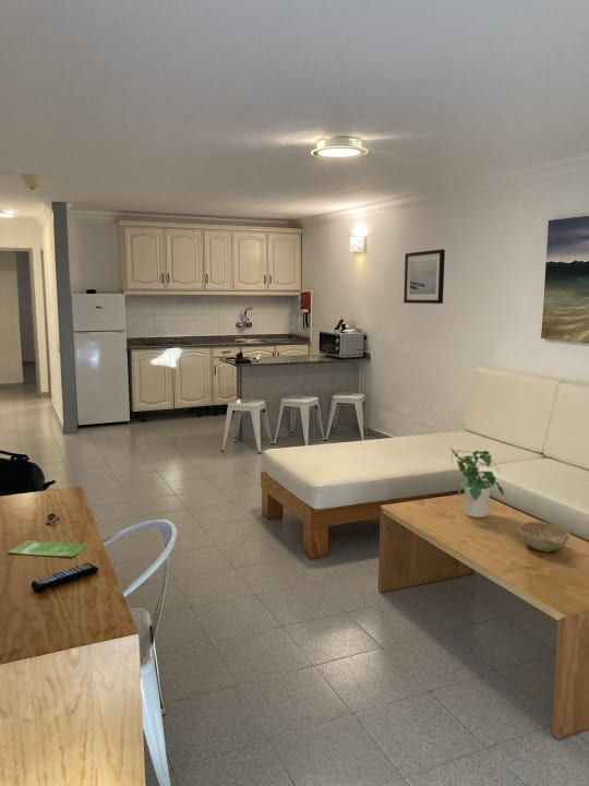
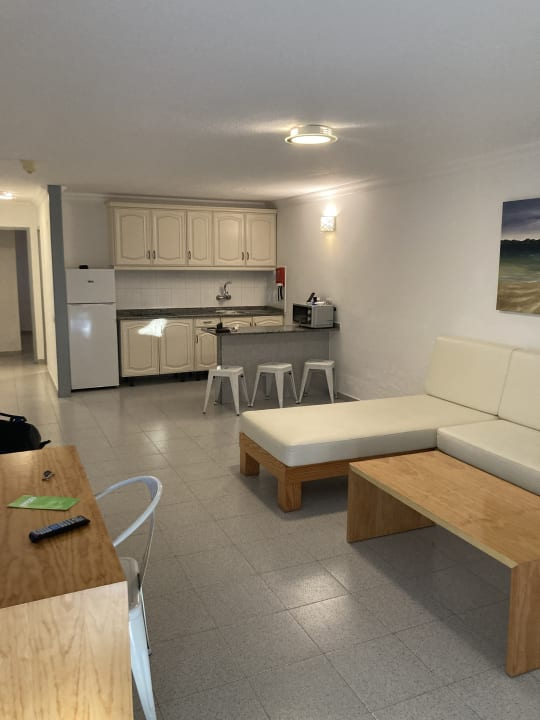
- wall art [402,248,446,305]
- decorative bowl [517,521,572,552]
- potted plant [449,448,505,519]
